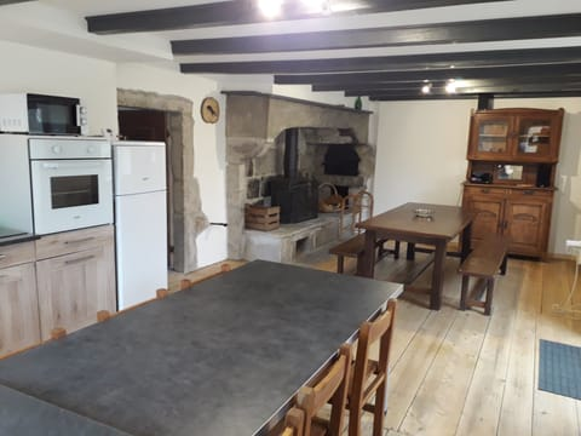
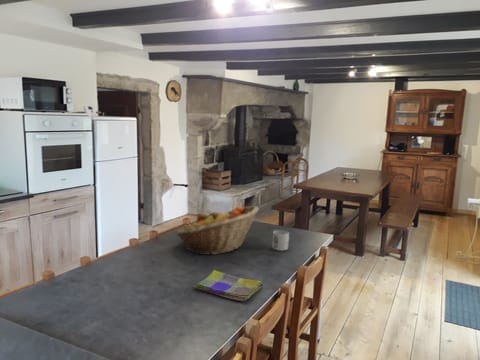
+ mug [271,229,290,252]
+ fruit basket [175,205,259,256]
+ dish towel [193,269,264,302]
